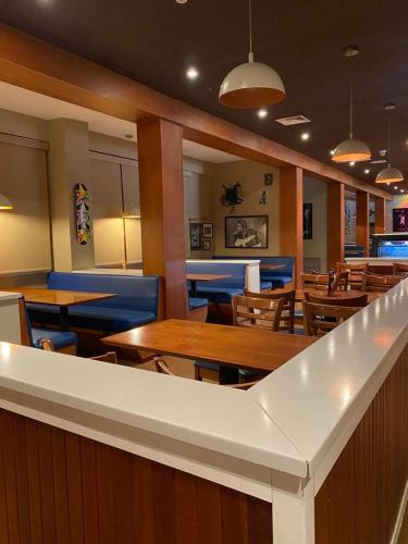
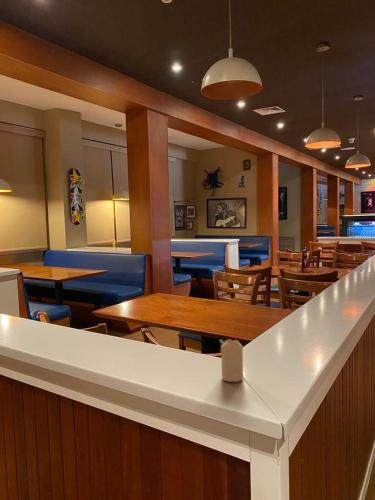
+ candle [220,338,244,383]
